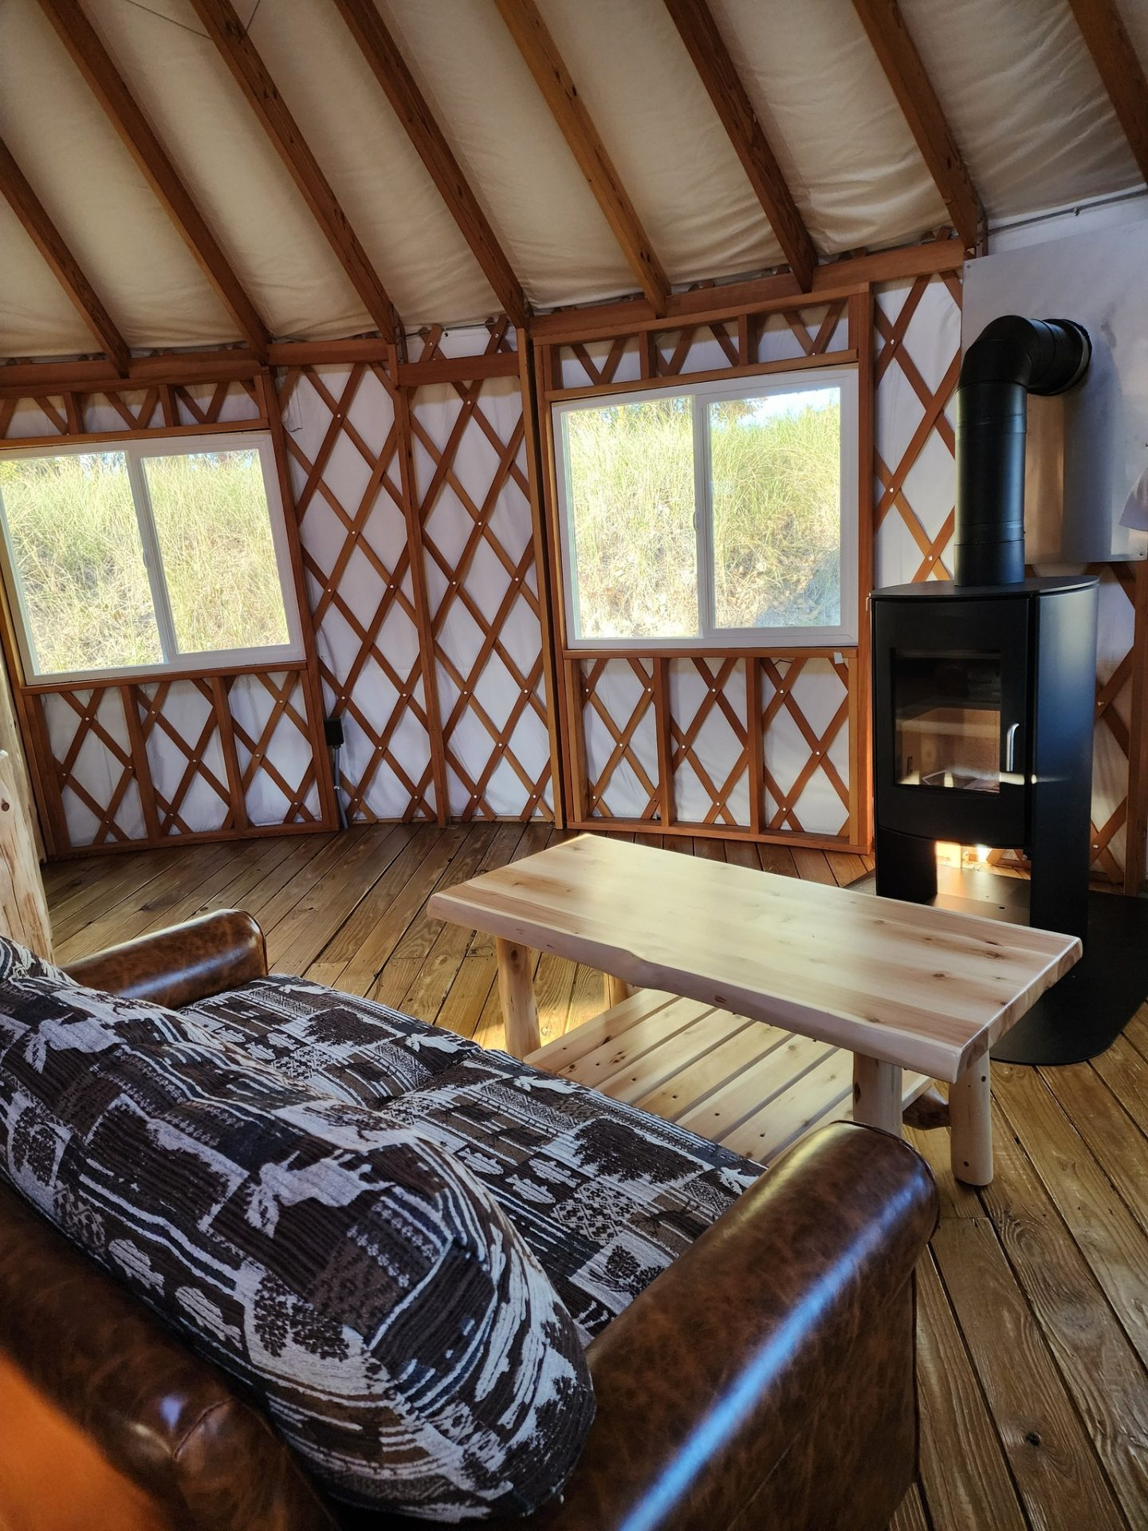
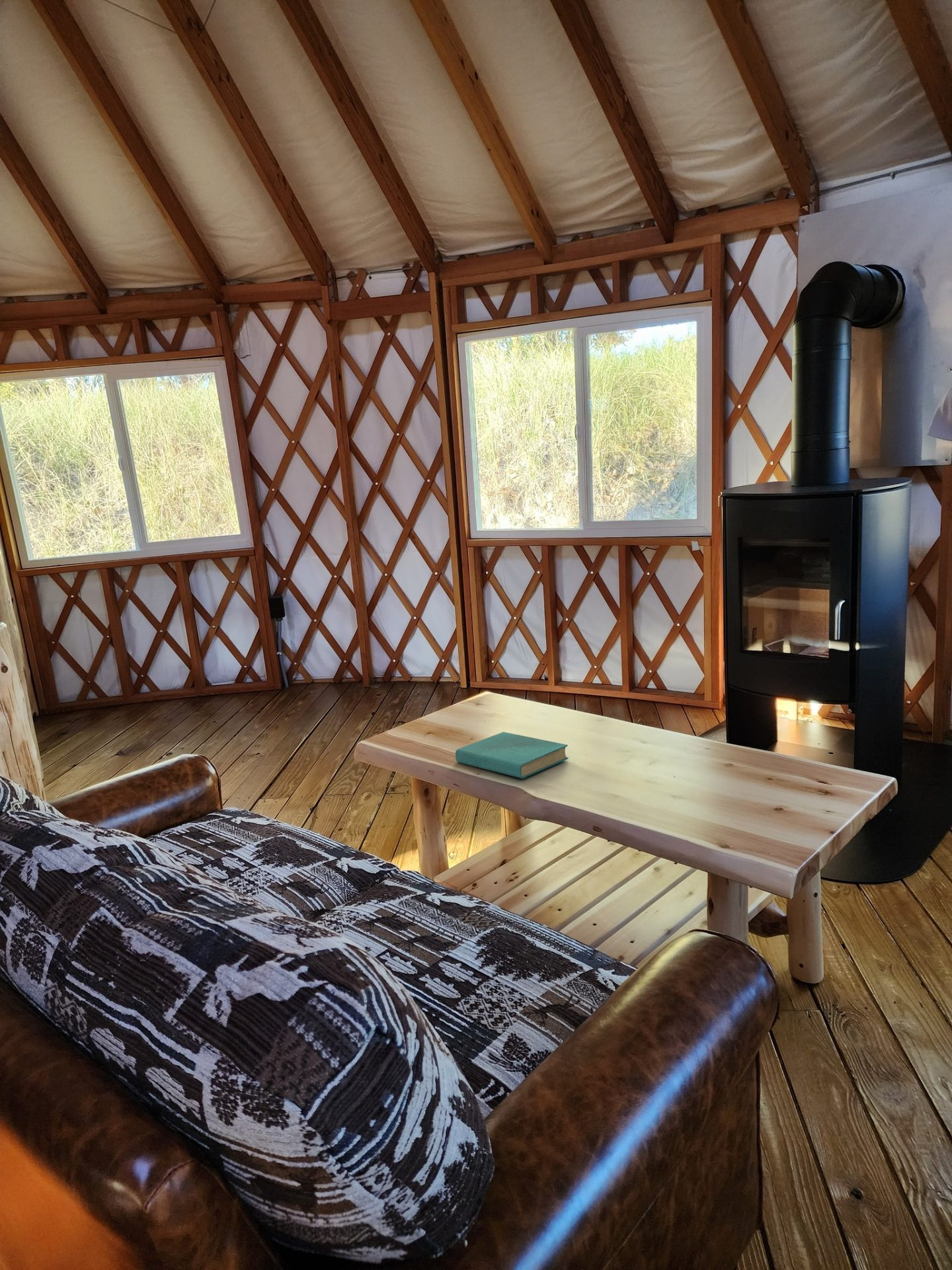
+ book [455,732,569,779]
